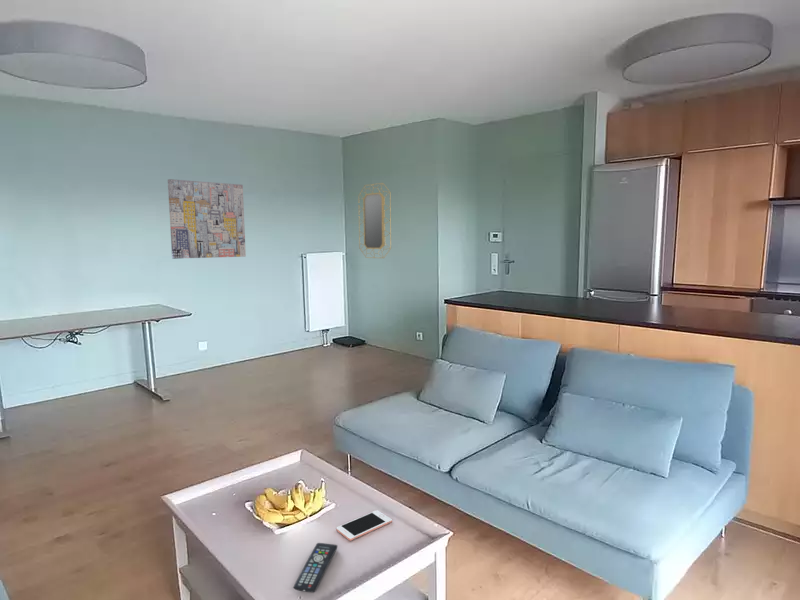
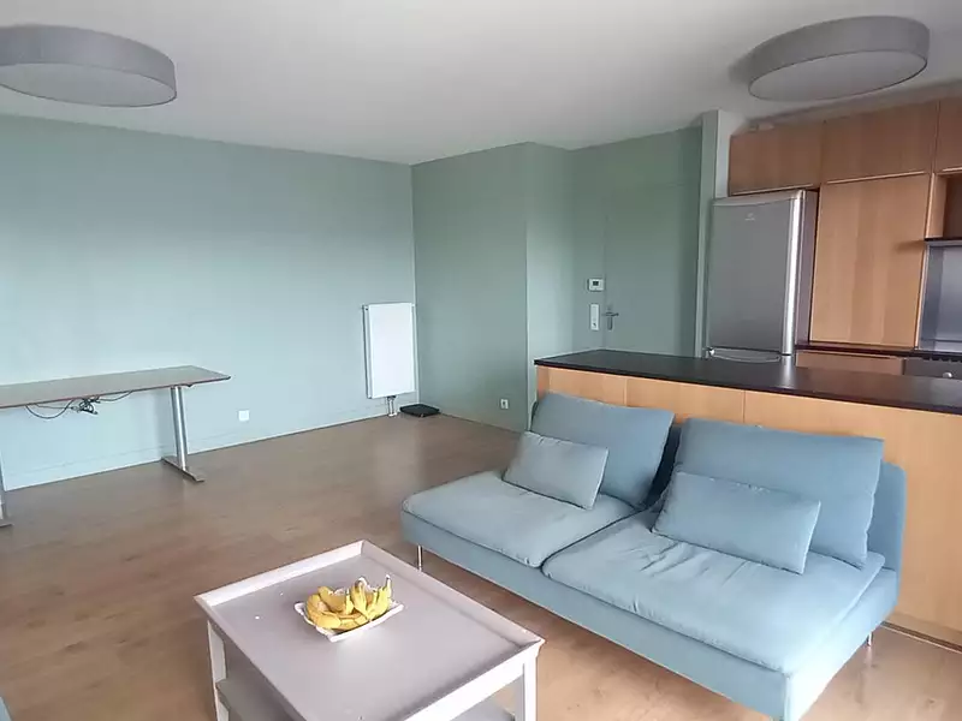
- cell phone [335,509,393,541]
- wall art [167,178,247,260]
- remote control [292,542,338,593]
- home mirror [357,182,392,259]
